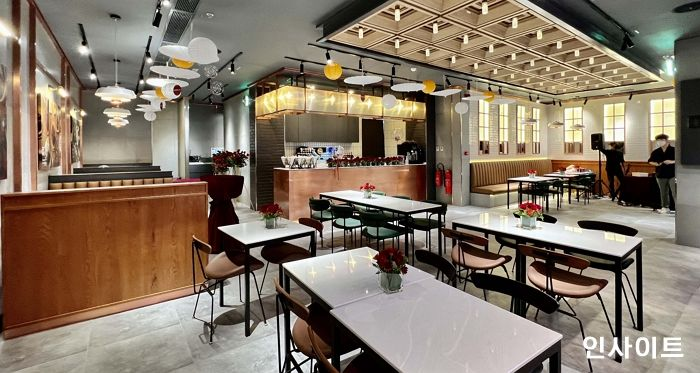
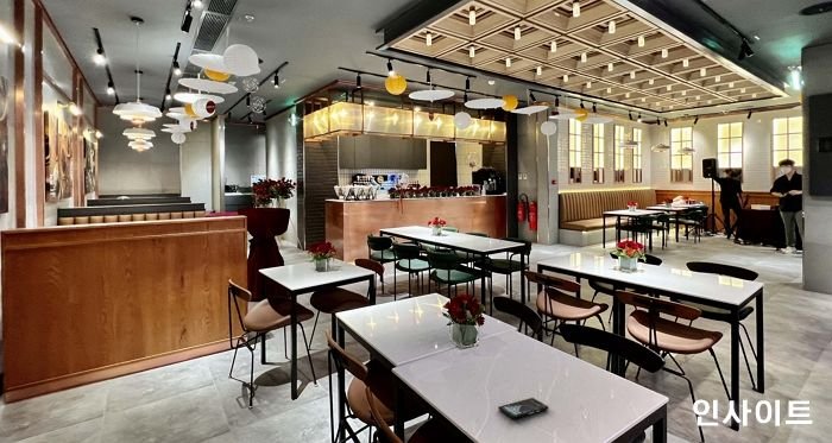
+ smartphone [497,397,549,420]
